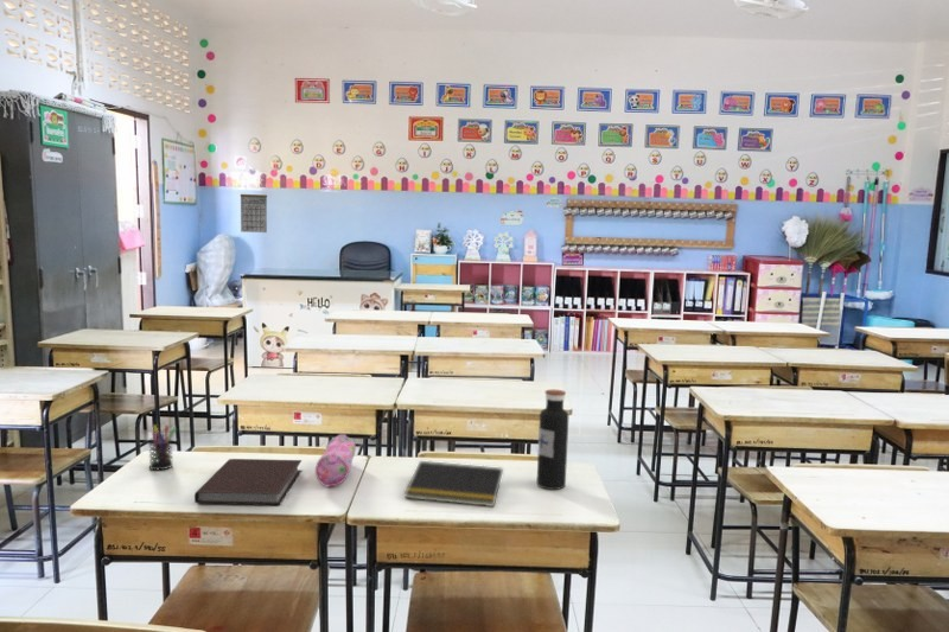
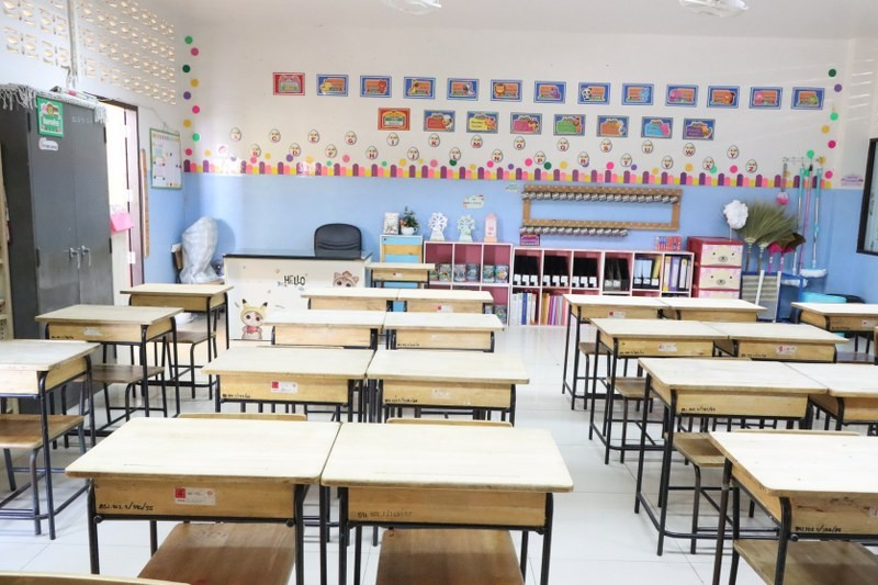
- water bottle [536,389,569,491]
- pencil case [314,434,357,487]
- pen holder [147,423,178,471]
- calendar [240,186,268,234]
- notebook [193,458,302,506]
- notepad [403,460,504,507]
